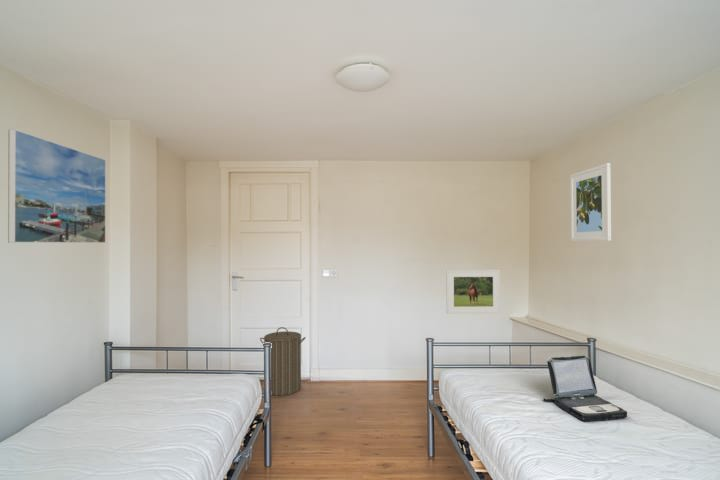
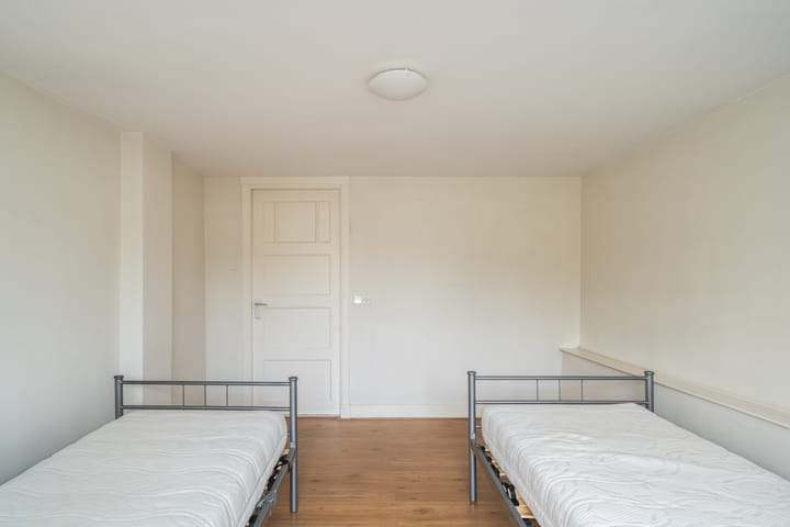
- laundry hamper [259,326,307,397]
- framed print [7,128,107,244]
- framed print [445,269,501,315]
- laptop [542,355,628,422]
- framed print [569,162,612,242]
